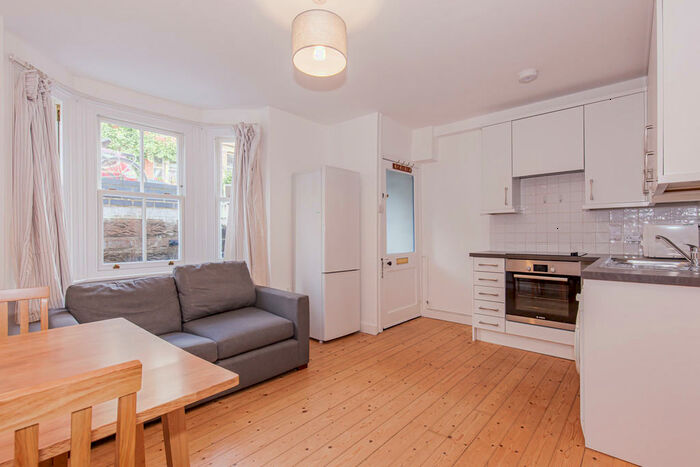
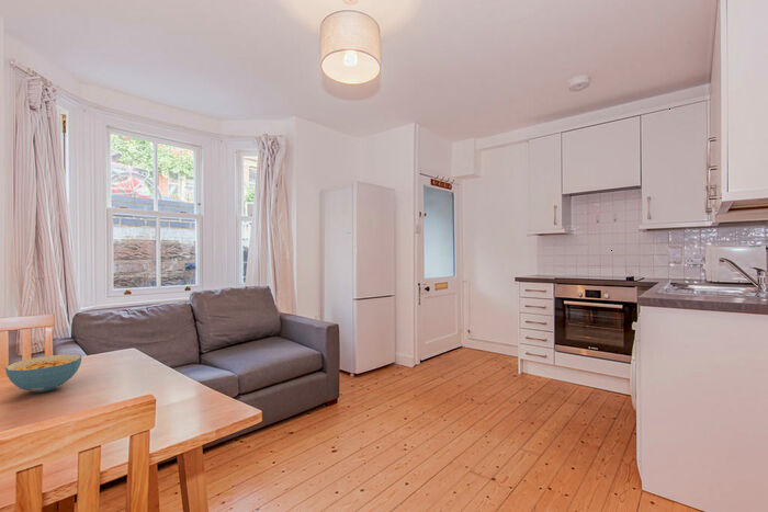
+ cereal bowl [4,353,83,394]
